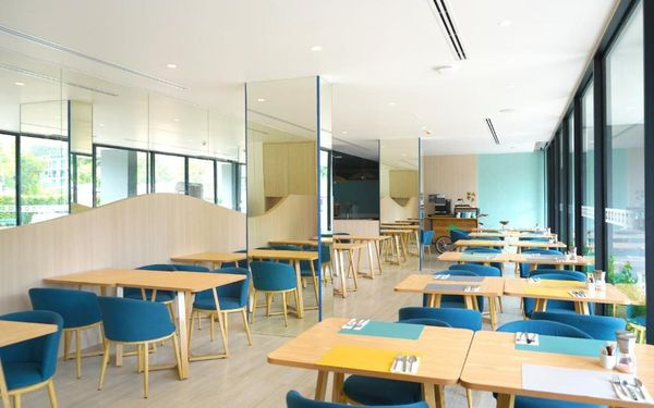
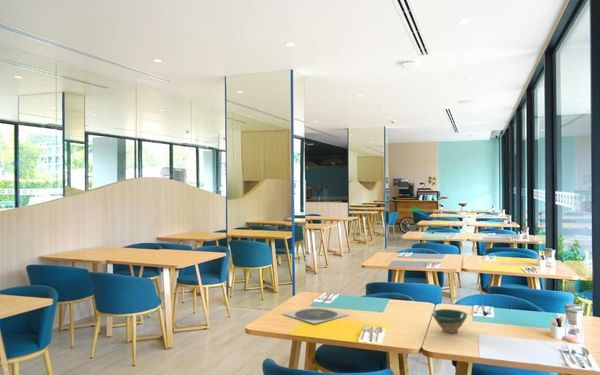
+ plate [282,307,349,325]
+ bowl [430,308,469,334]
